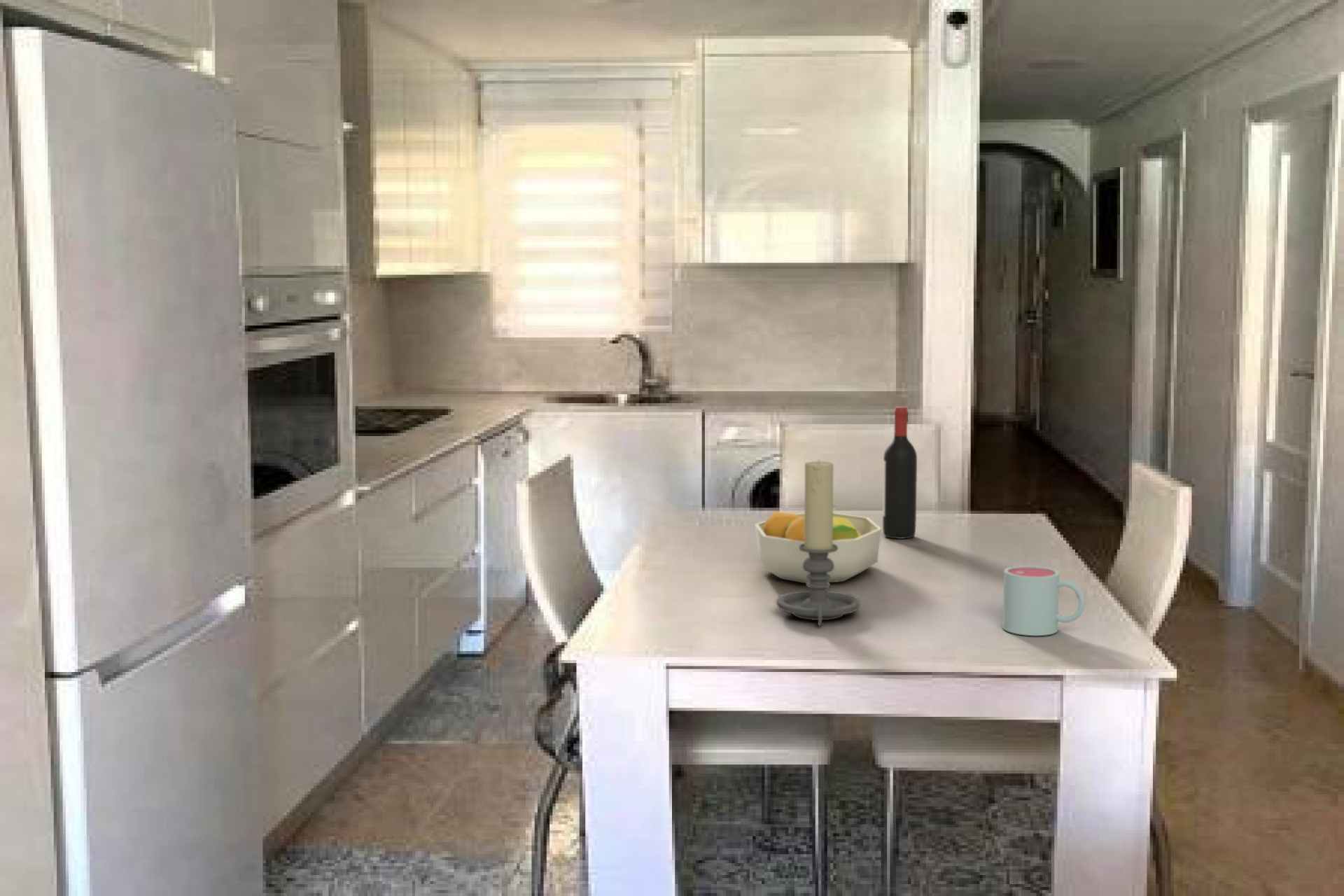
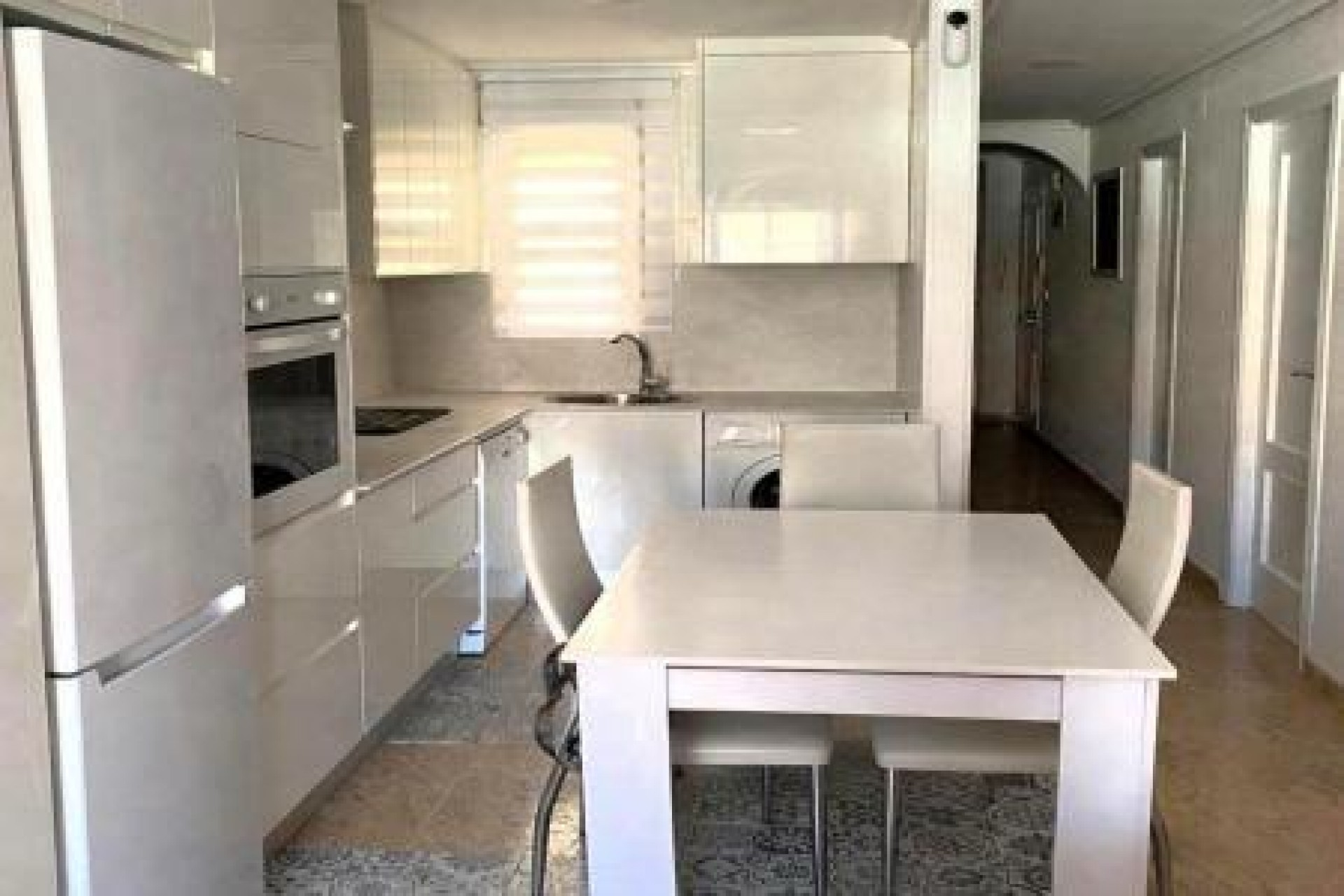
- mug [1002,566,1086,636]
- candle holder [776,458,861,626]
- fruit bowl [754,511,882,584]
- wine bottle [882,406,918,540]
